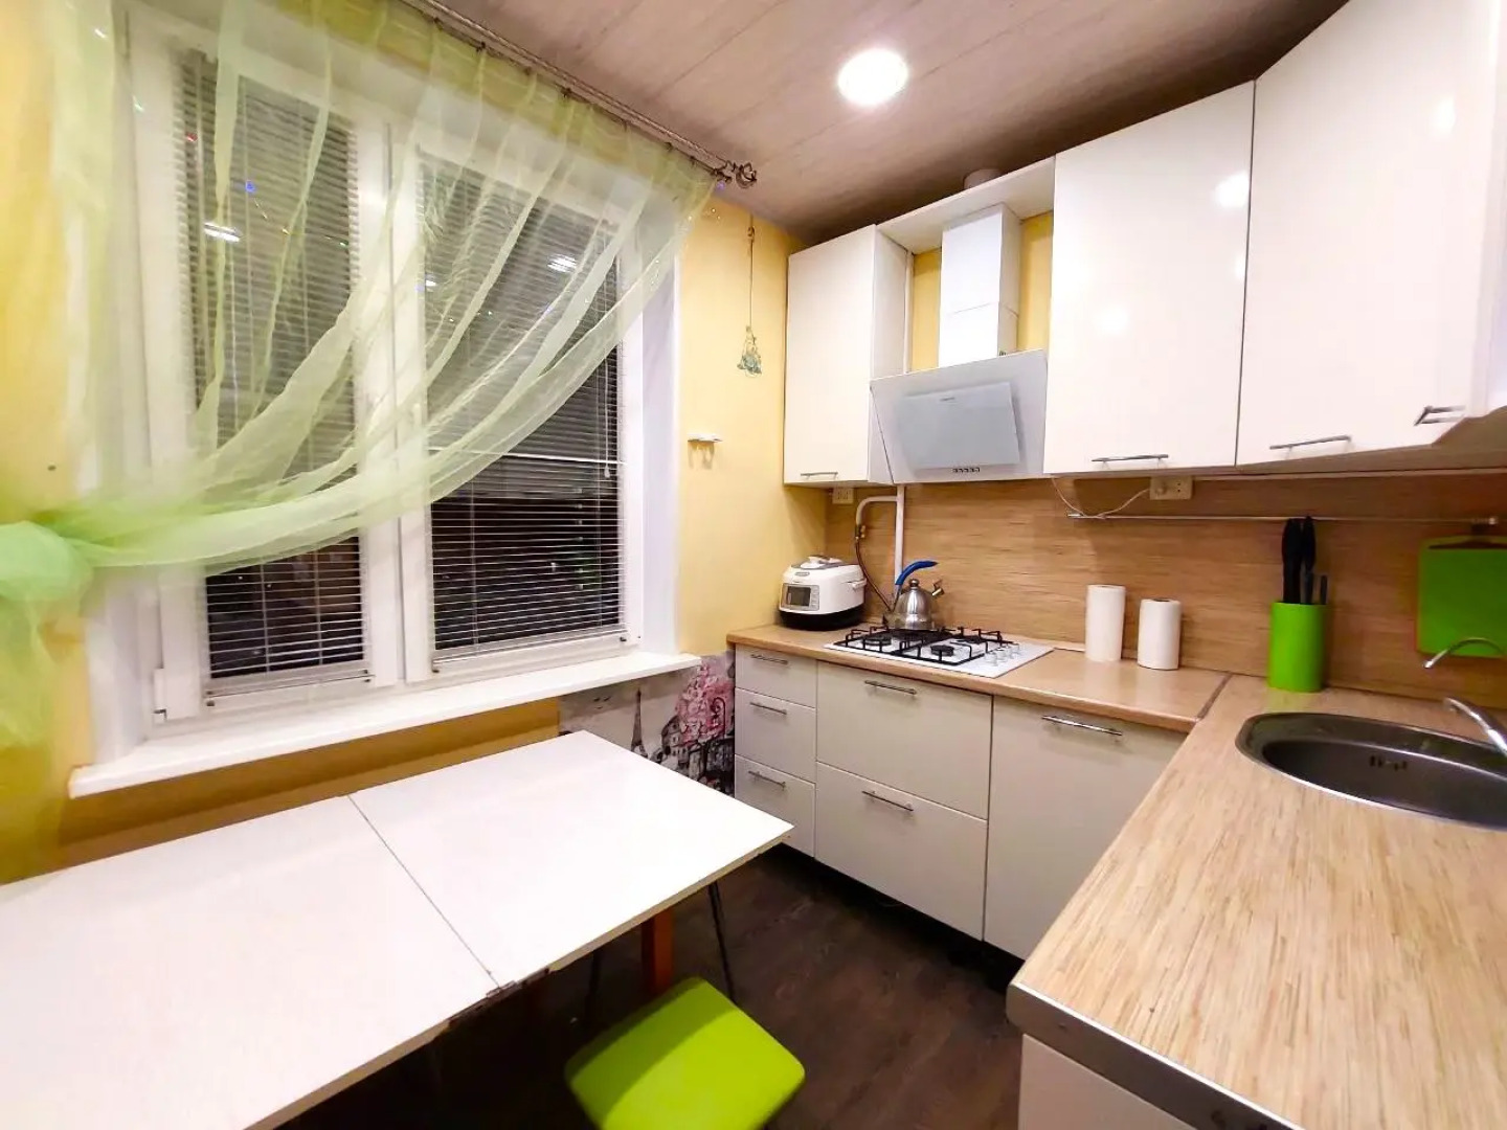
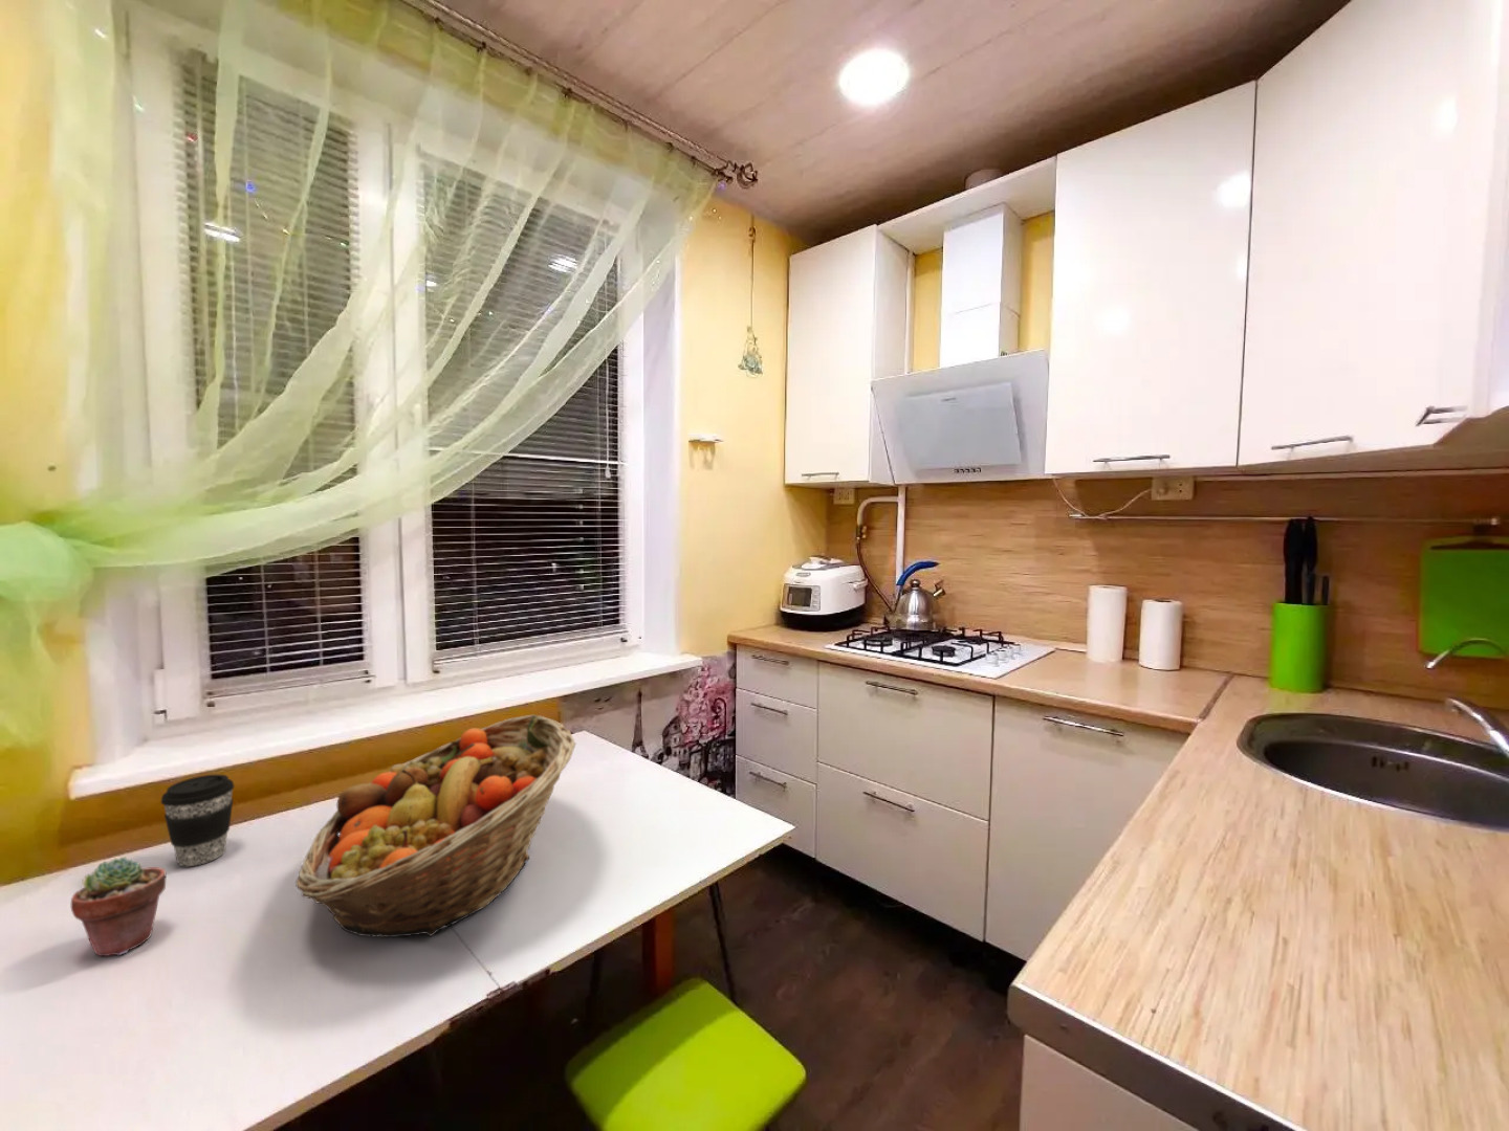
+ potted succulent [70,855,166,958]
+ coffee cup [160,773,235,867]
+ fruit basket [295,713,577,939]
